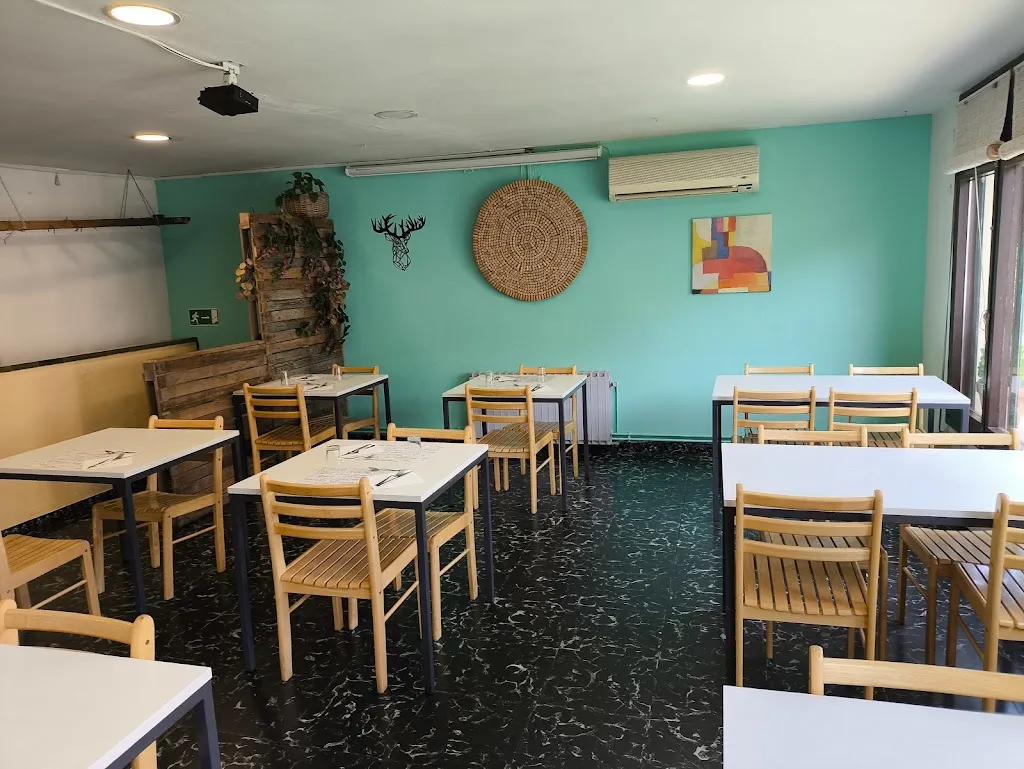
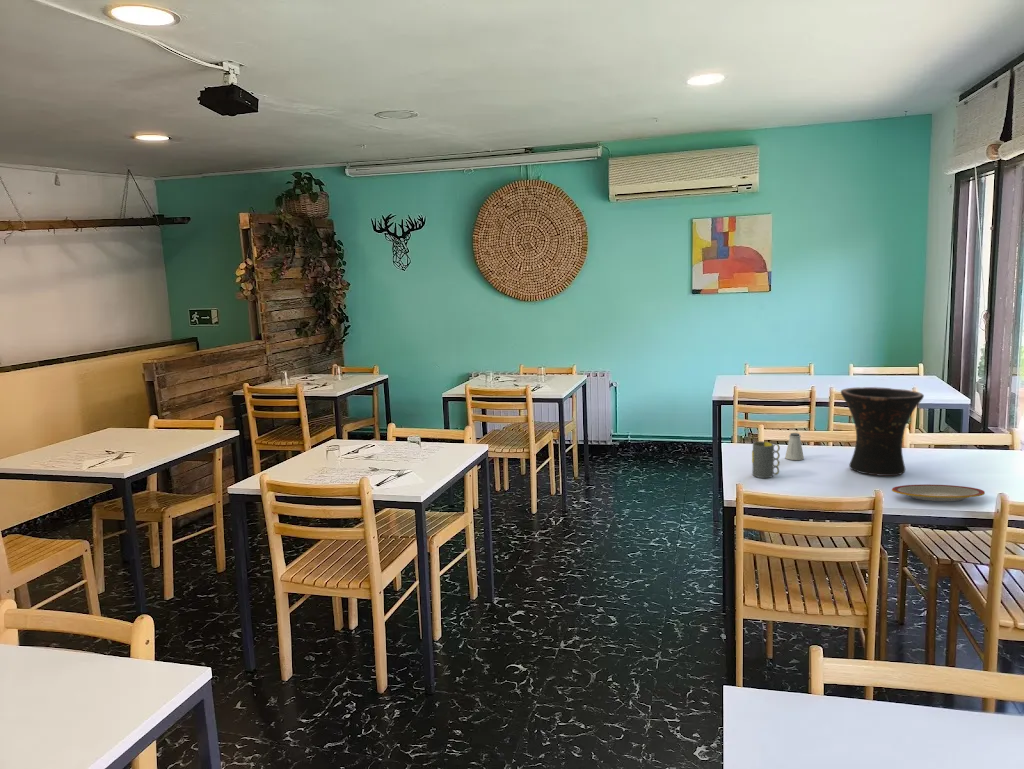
+ vase [840,386,925,477]
+ mug [751,440,781,479]
+ saltshaker [784,432,805,461]
+ plate [891,483,986,502]
